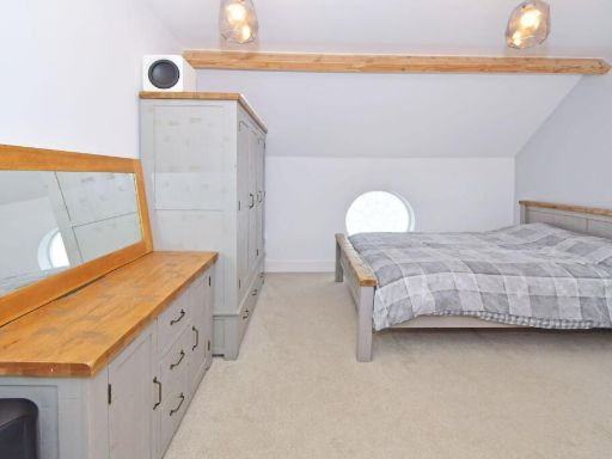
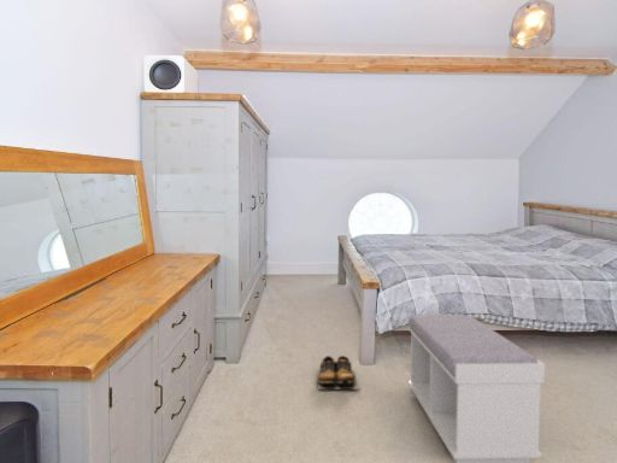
+ bench [407,313,546,463]
+ shoes [316,354,360,391]
